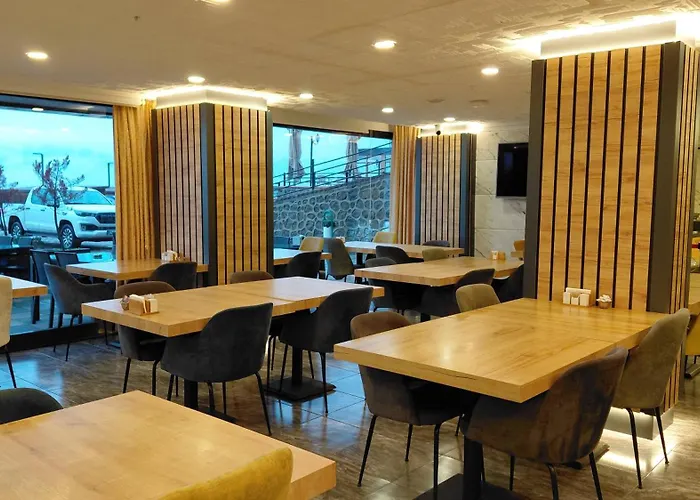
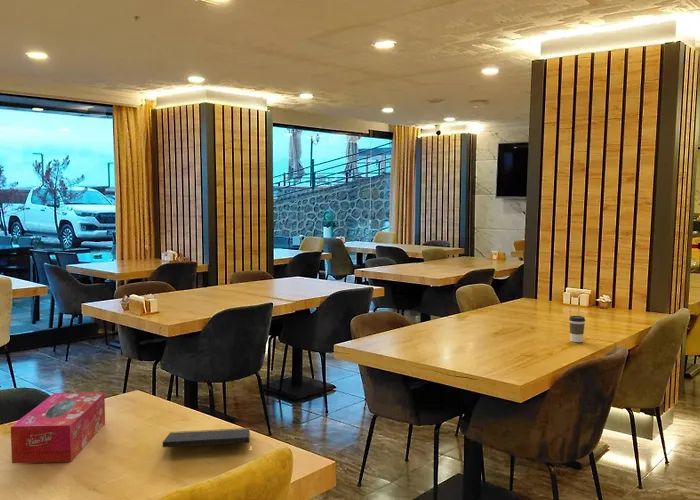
+ tissue box [10,391,106,464]
+ coffee cup [568,315,586,343]
+ notepad [161,427,253,454]
